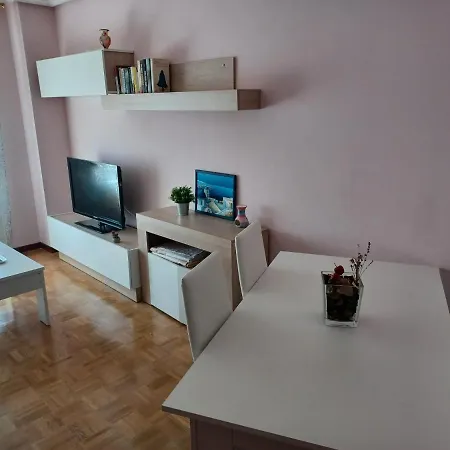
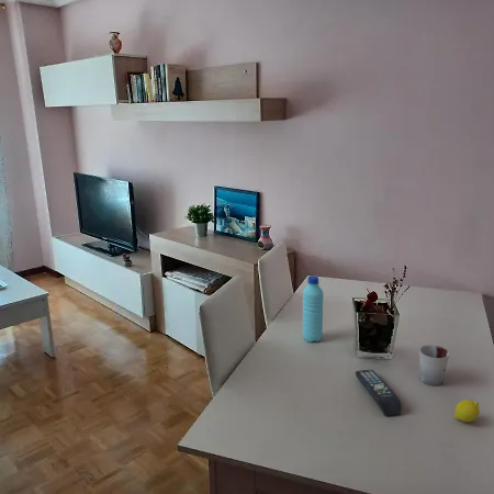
+ water bottle [302,274,324,343]
+ cup [418,344,450,386]
+ remote control [355,369,403,417]
+ fruit [453,398,481,424]
